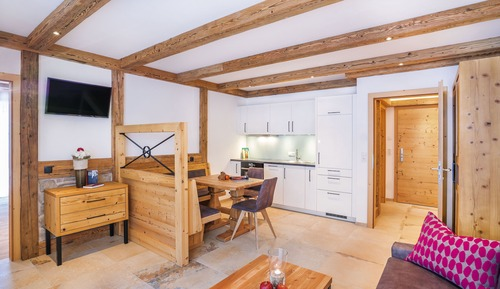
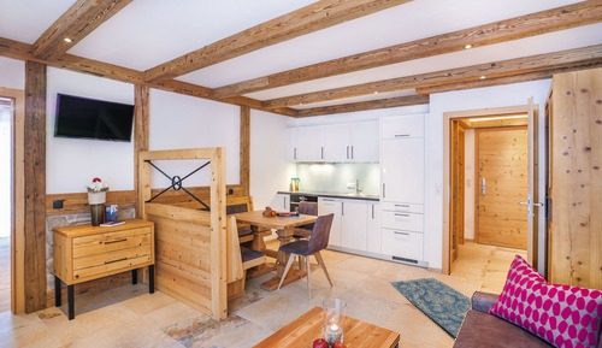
+ rug [389,277,472,338]
